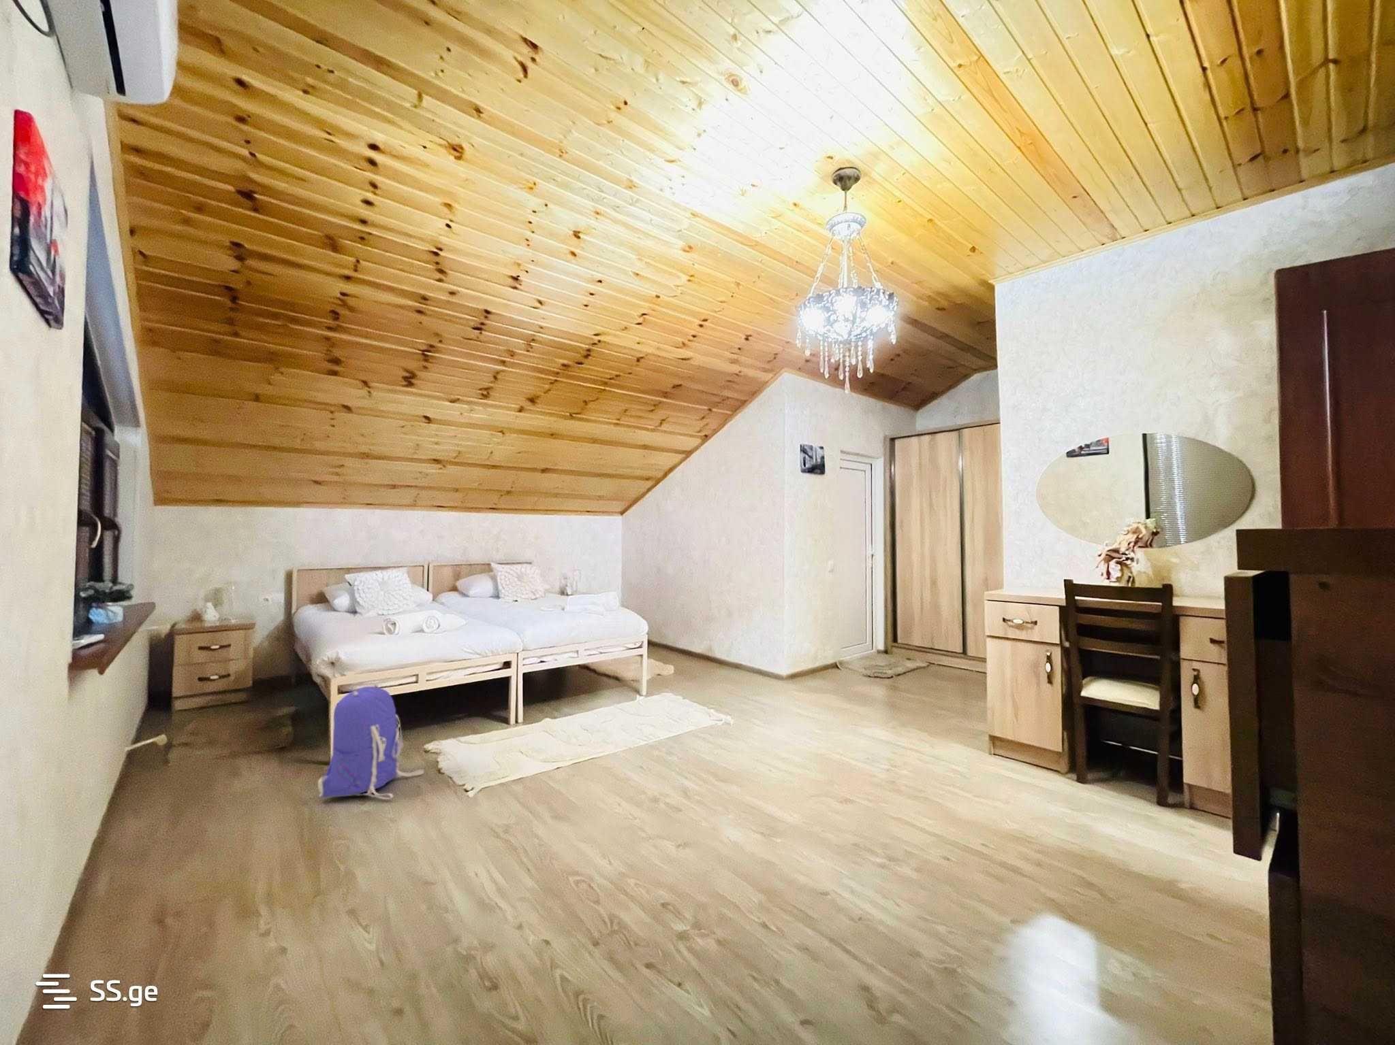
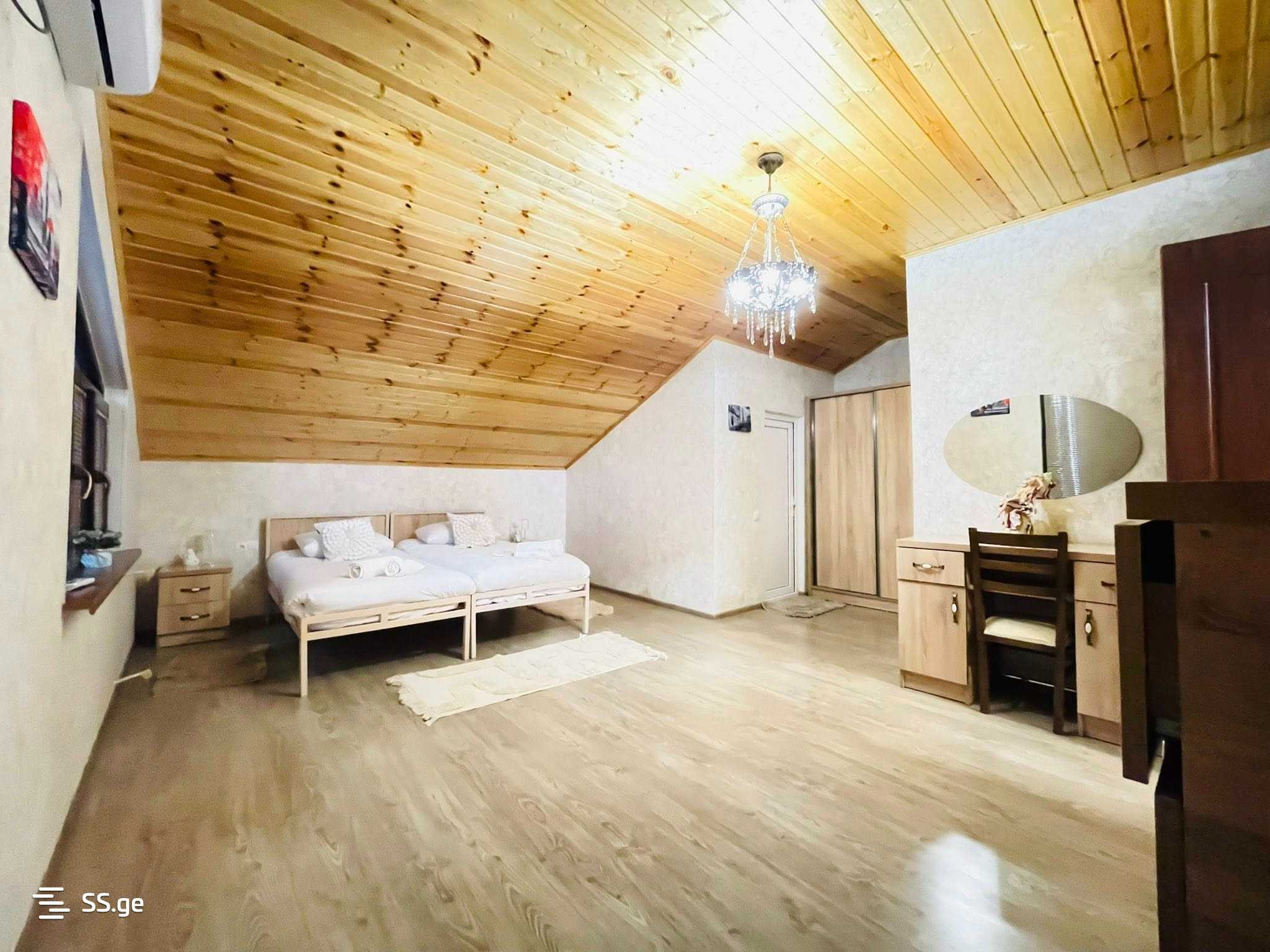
- backpack [317,683,424,800]
